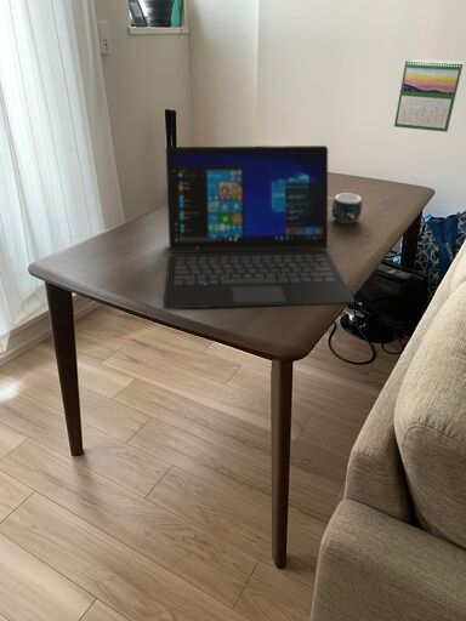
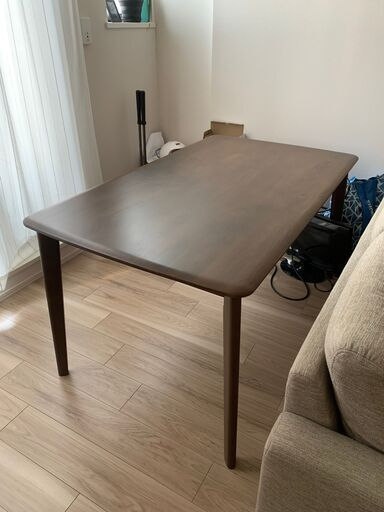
- mug [328,192,363,224]
- calendar [393,58,465,133]
- laptop [163,144,356,309]
